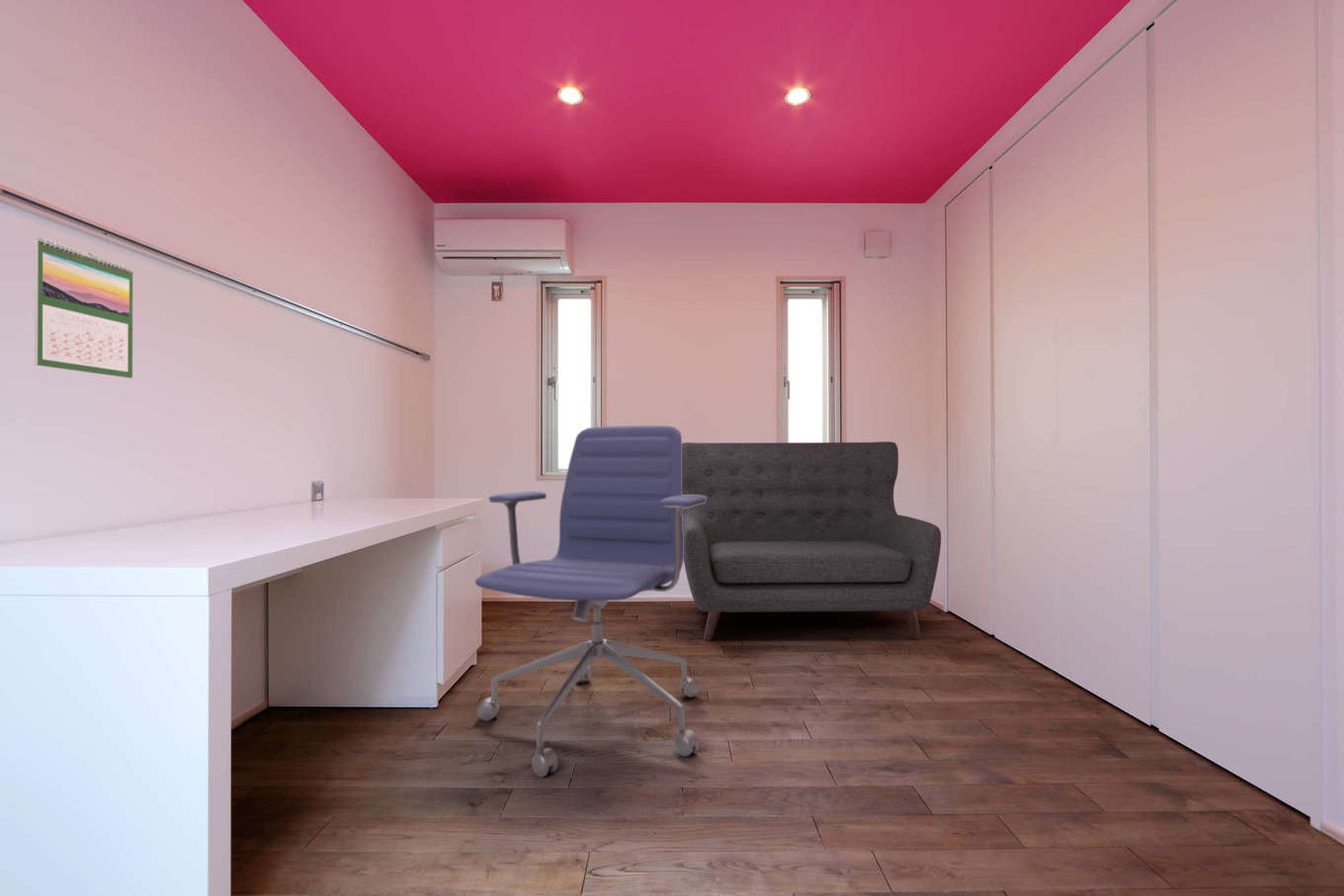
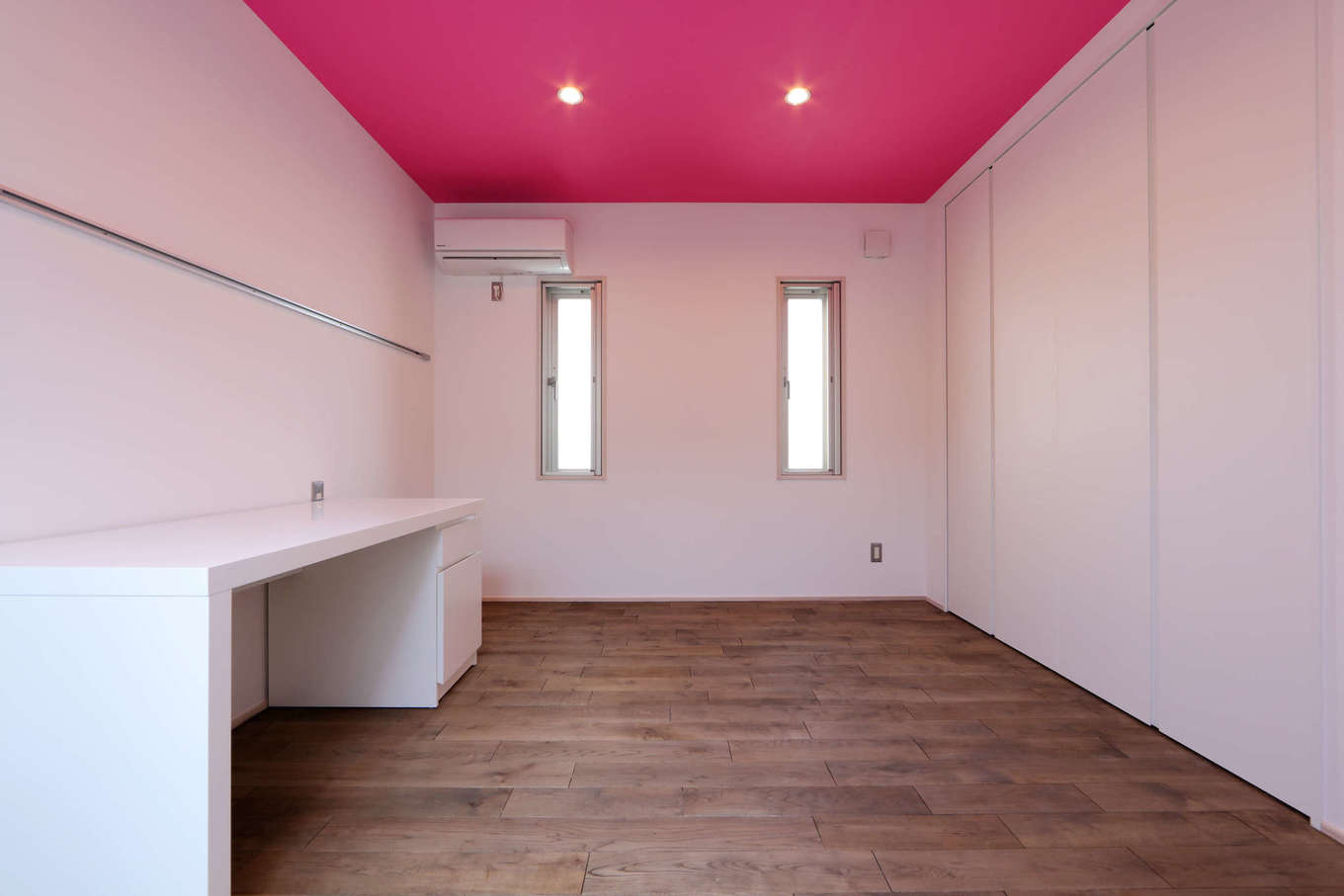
- sofa [682,441,942,641]
- calendar [34,236,133,379]
- office chair [474,425,707,778]
